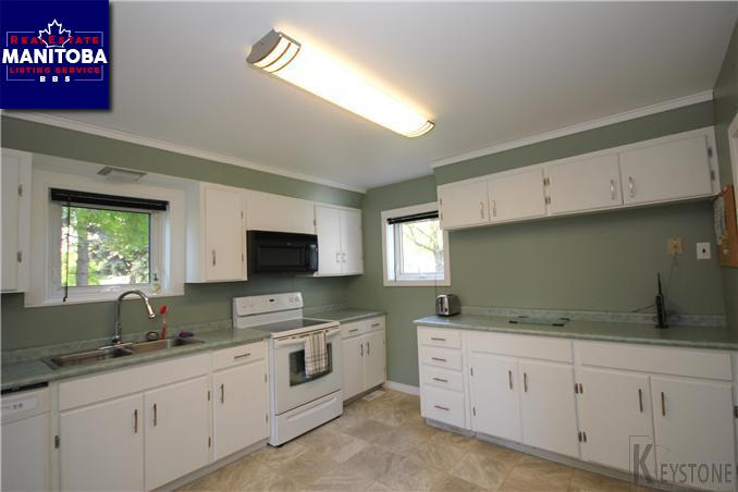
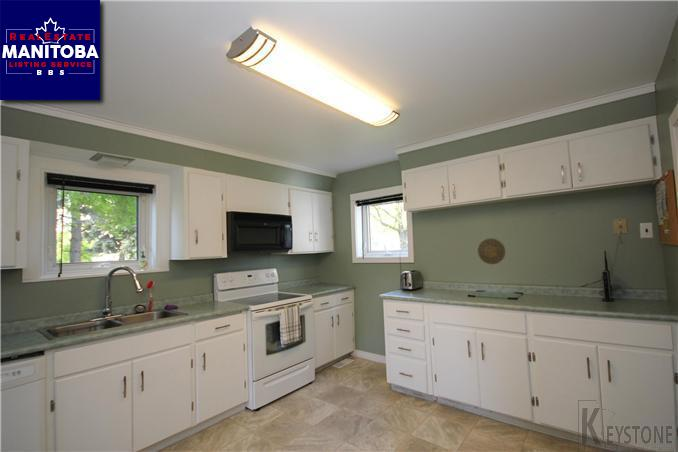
+ decorative plate [477,237,506,265]
